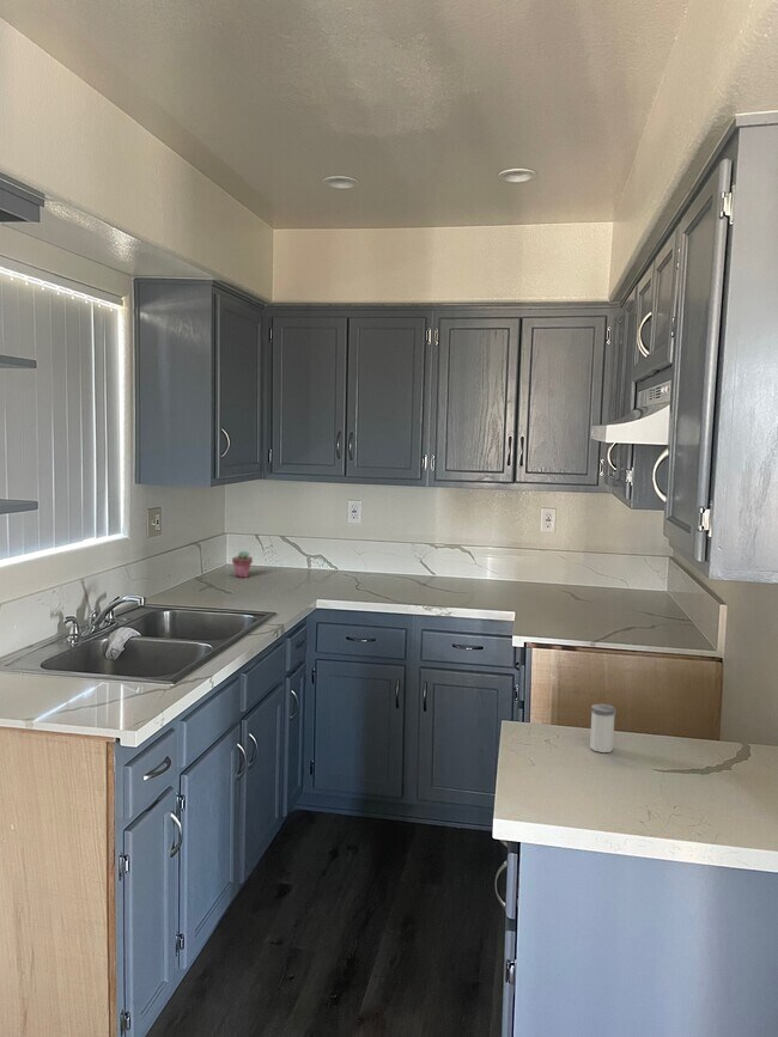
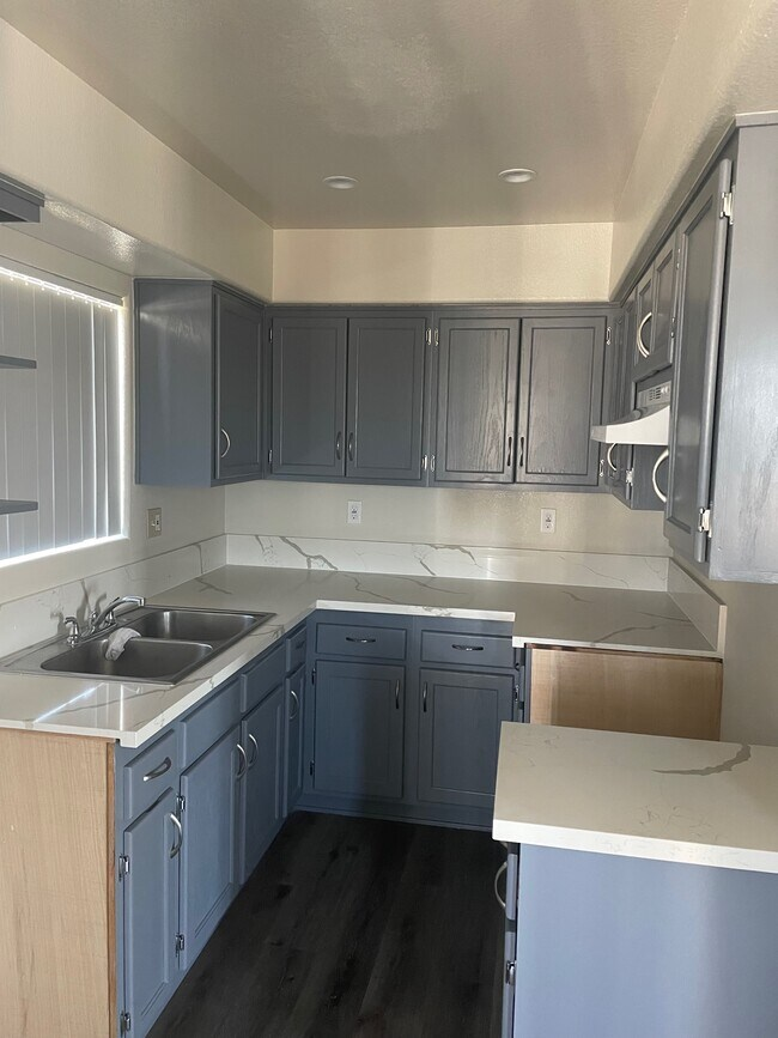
- salt shaker [589,703,618,754]
- potted succulent [231,549,254,579]
